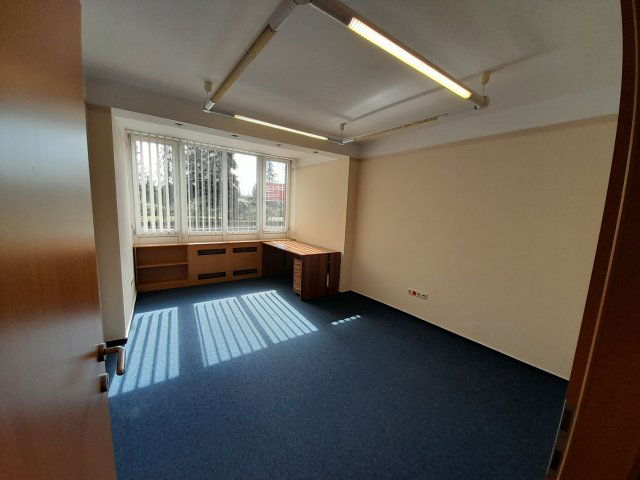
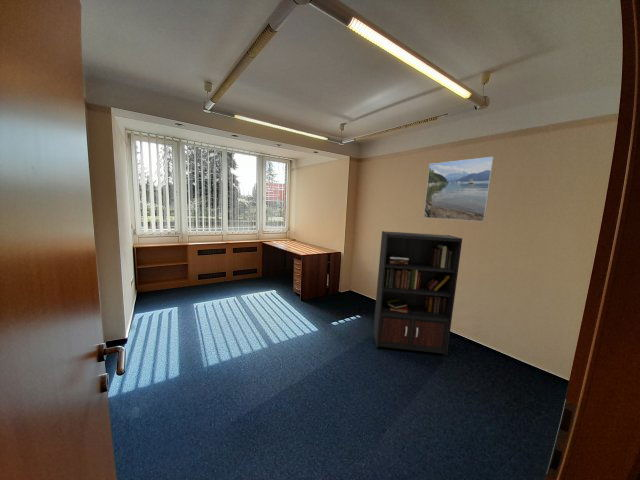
+ bookcase [372,230,463,356]
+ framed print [423,156,495,222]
